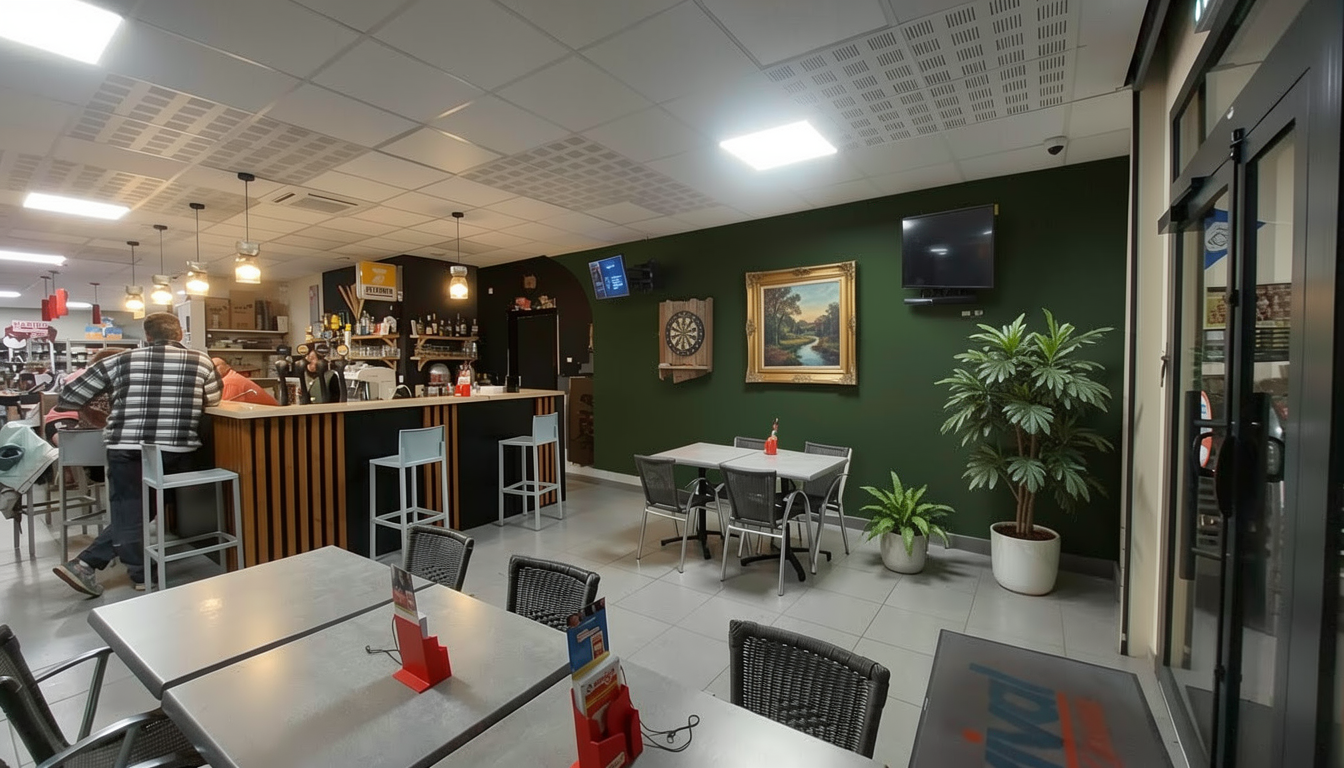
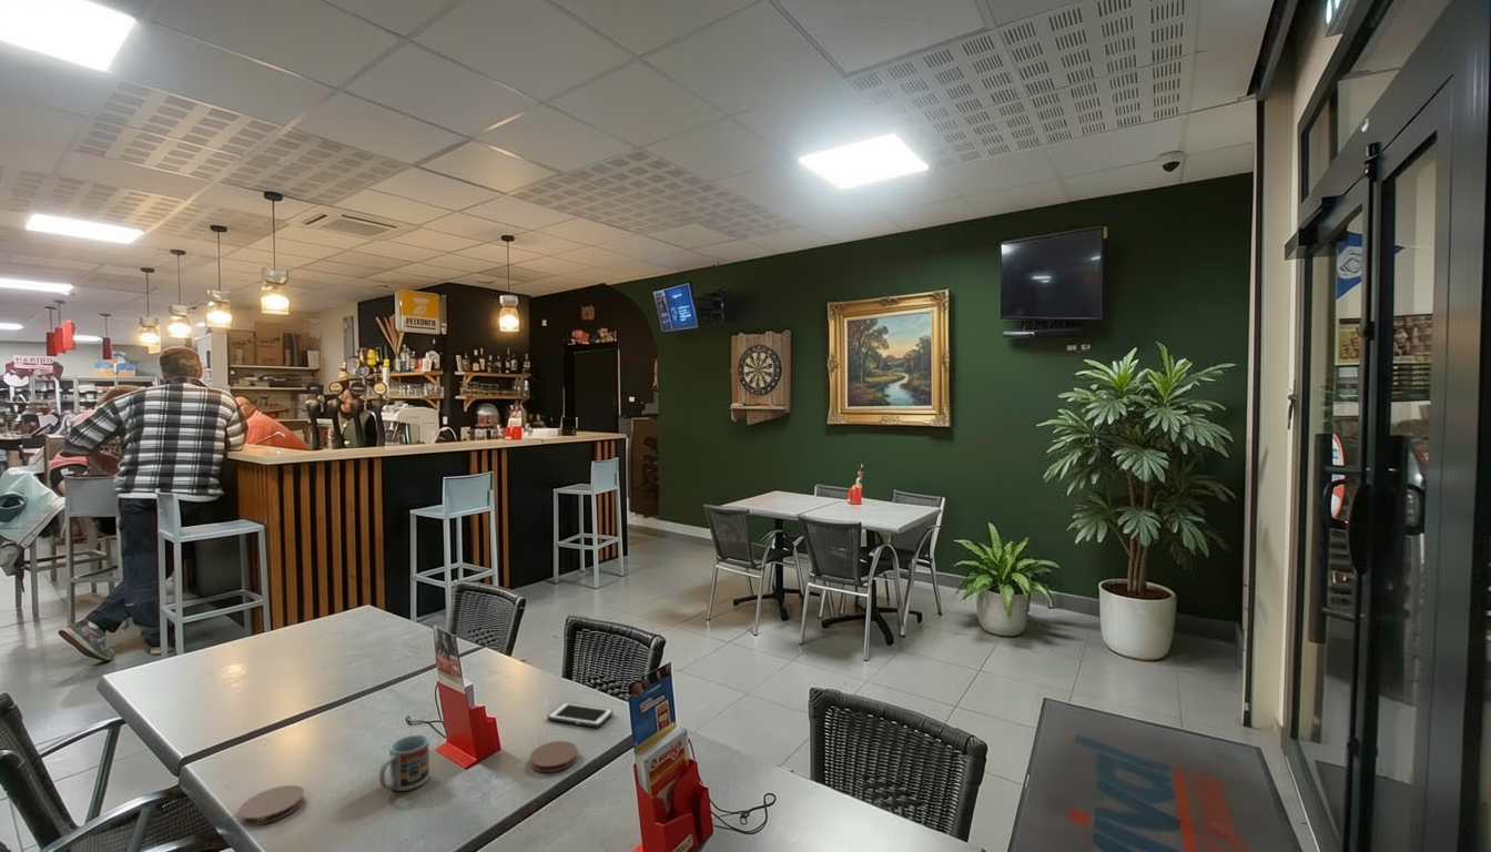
+ coaster [529,740,579,773]
+ cup [378,733,430,792]
+ coaster [237,784,305,826]
+ cell phone [547,701,615,728]
